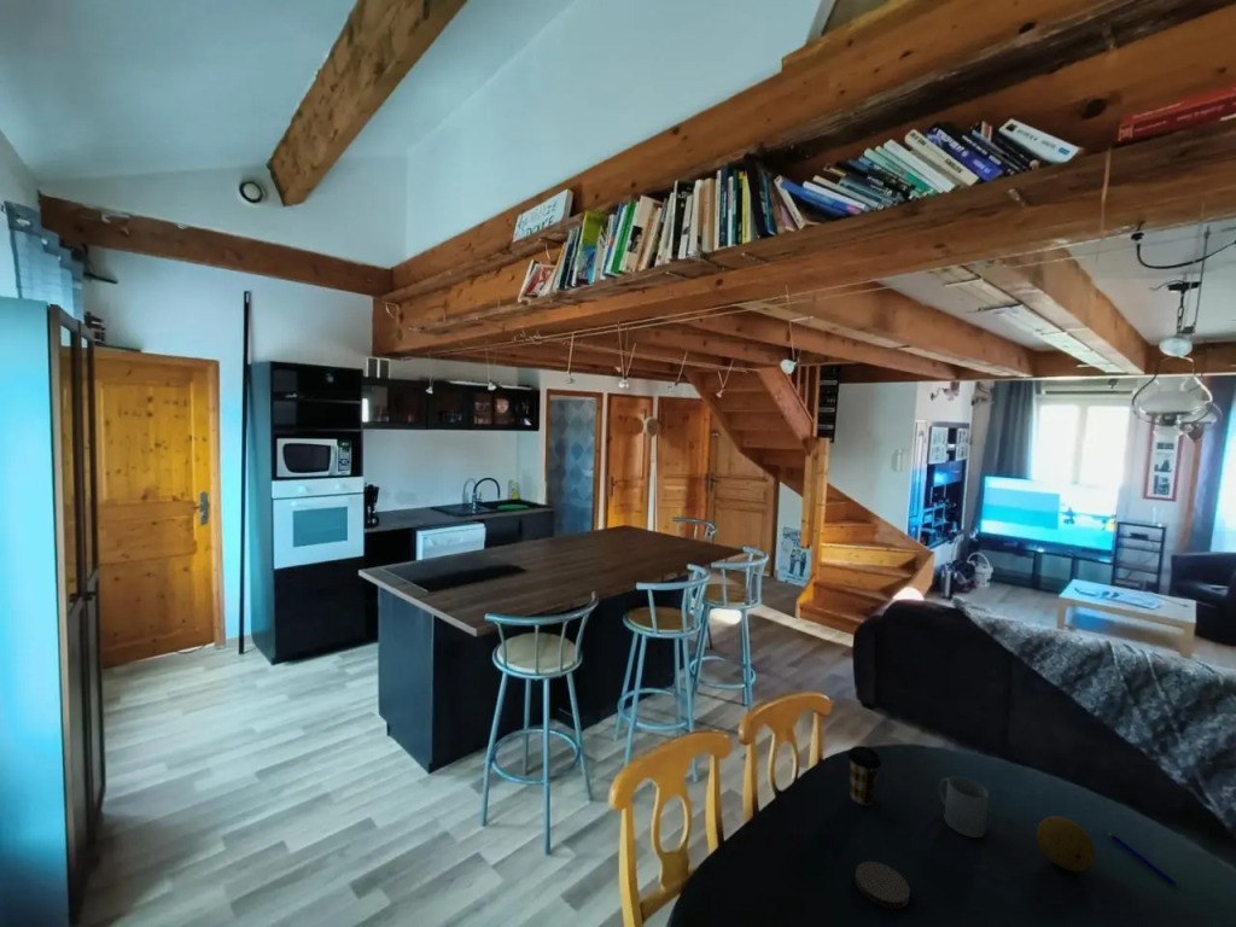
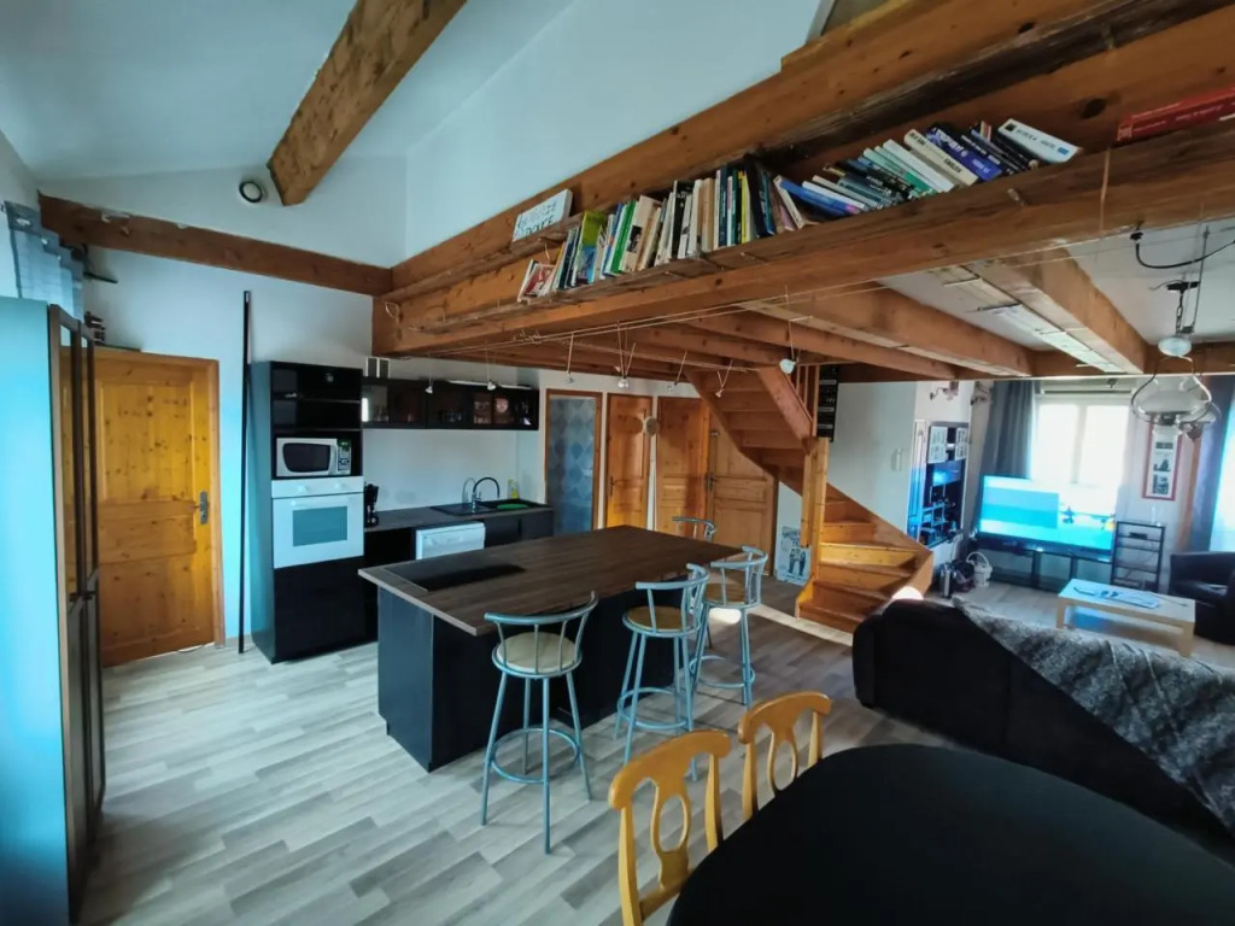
- fruit [1036,815,1096,873]
- coffee cup [846,745,882,806]
- mug [937,775,990,839]
- coaster [855,861,911,910]
- pen [1104,829,1177,887]
